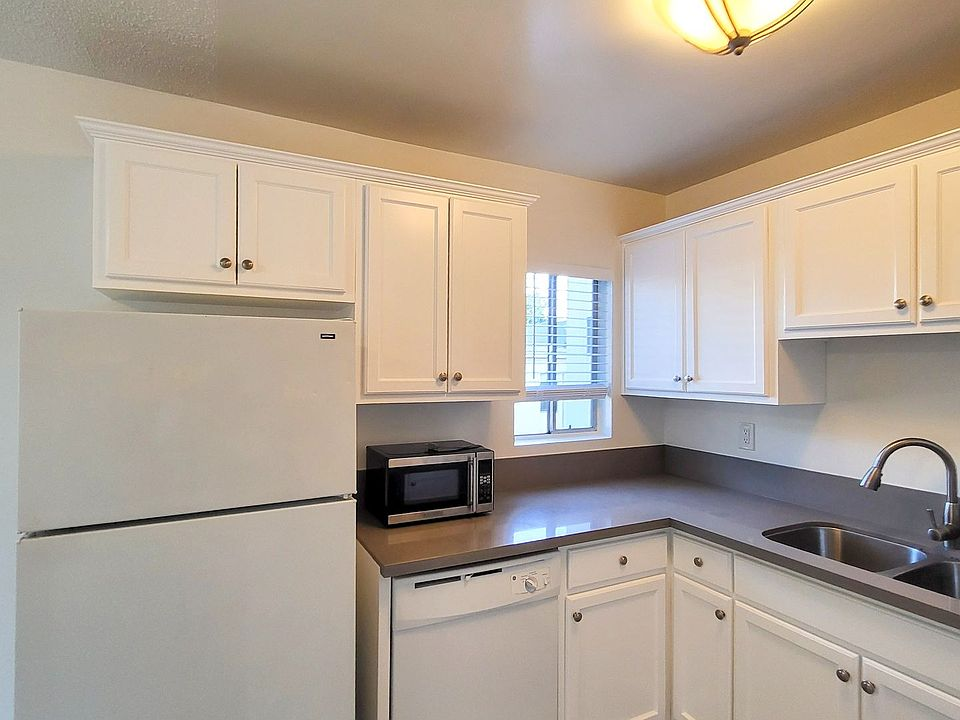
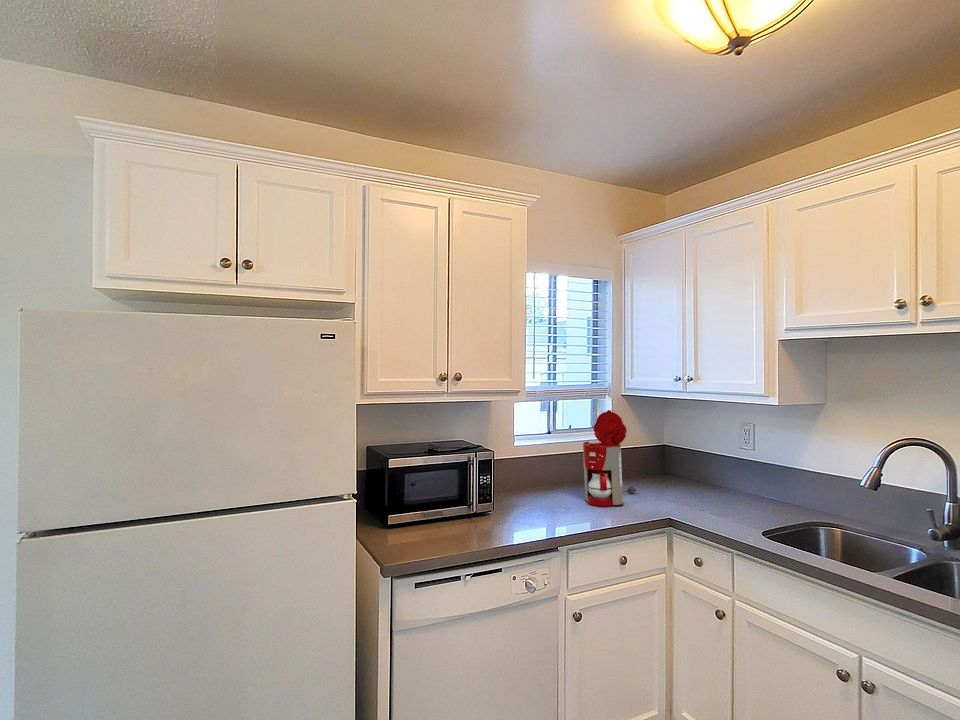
+ coffee maker [582,409,637,507]
